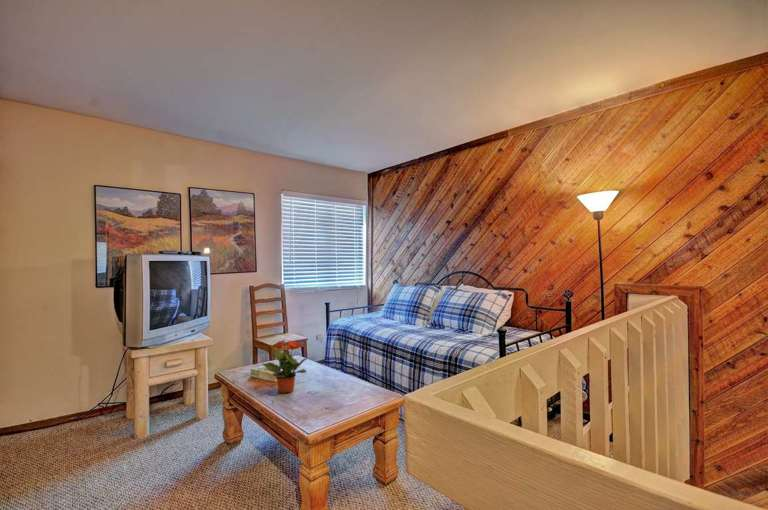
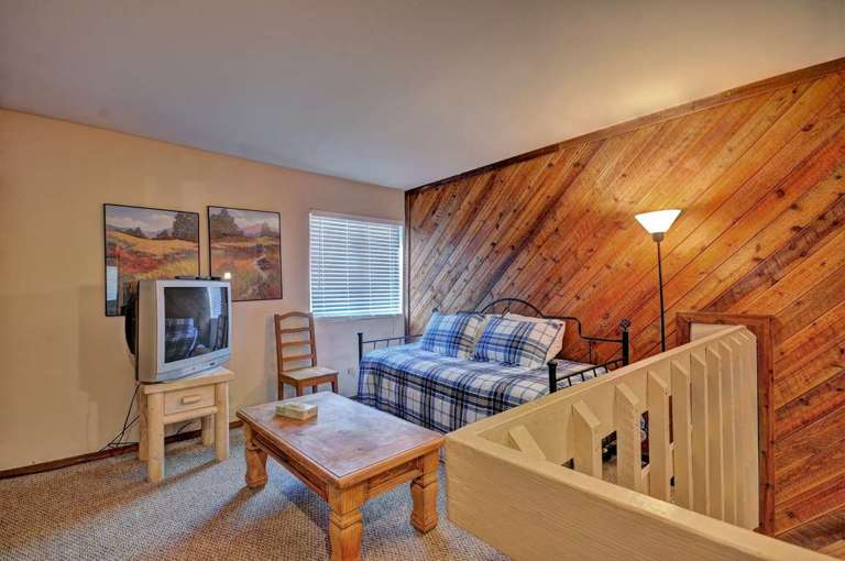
- potted plant [261,339,309,394]
